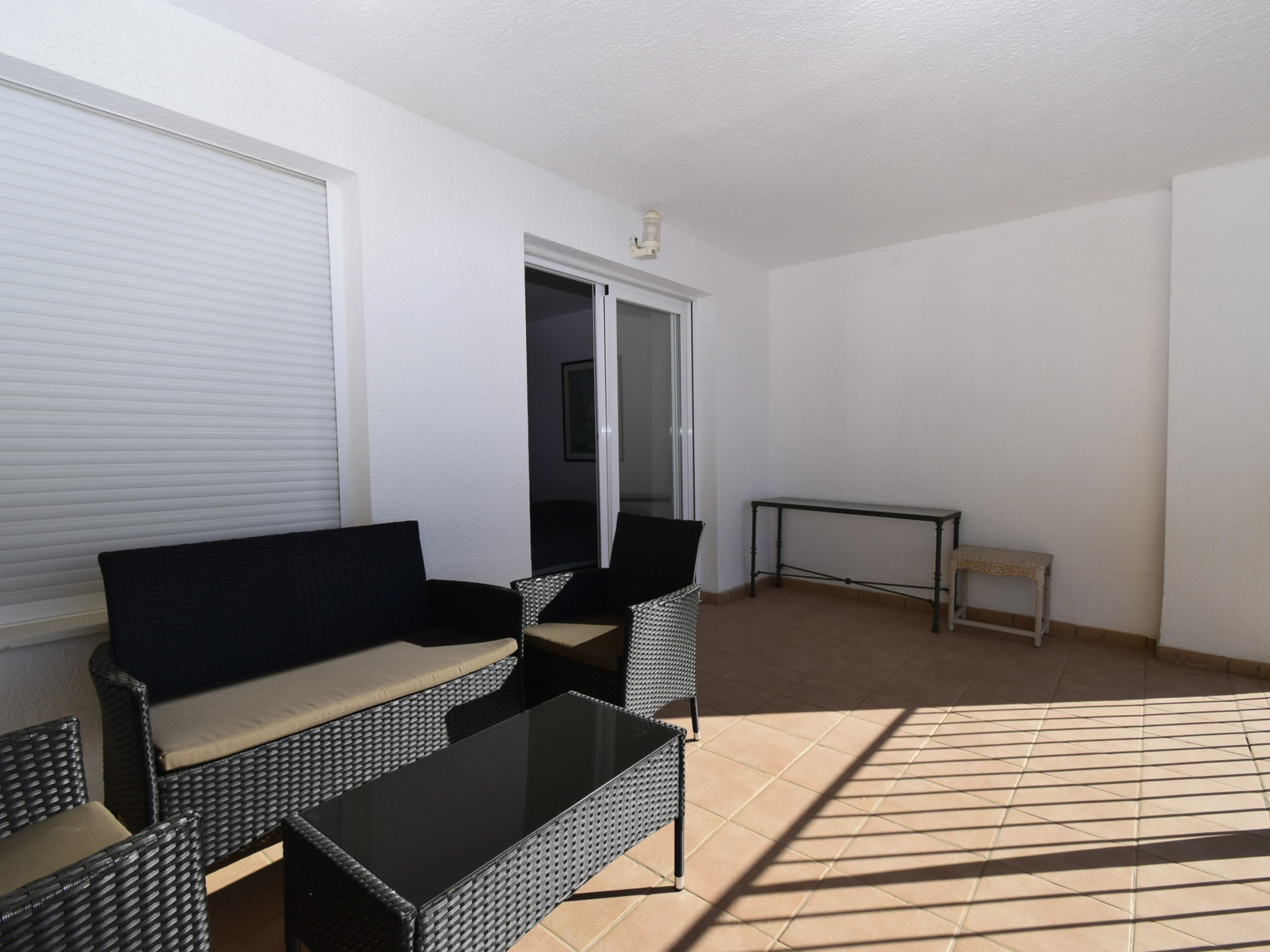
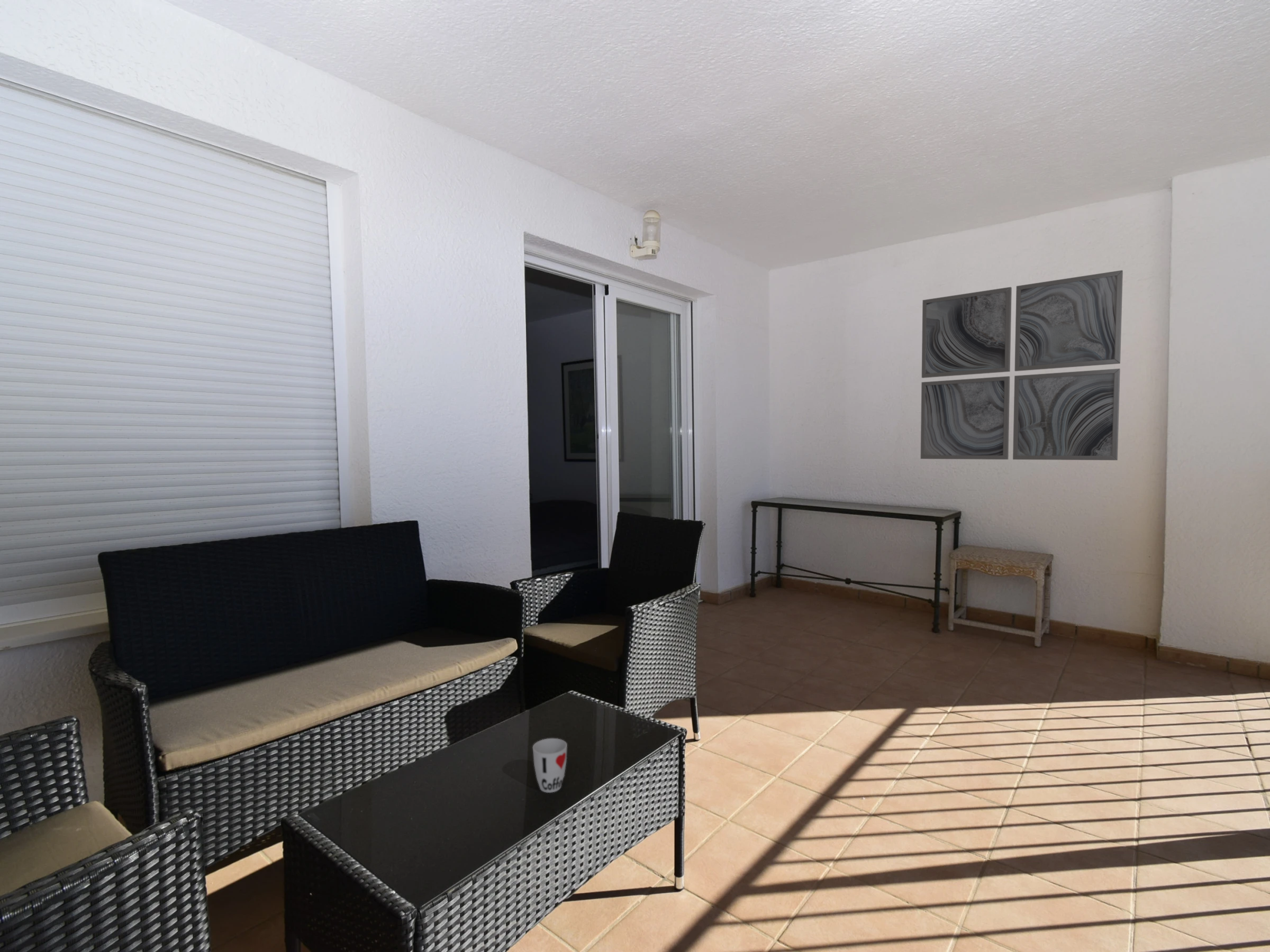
+ wall art [920,270,1123,461]
+ cup [532,738,568,793]
